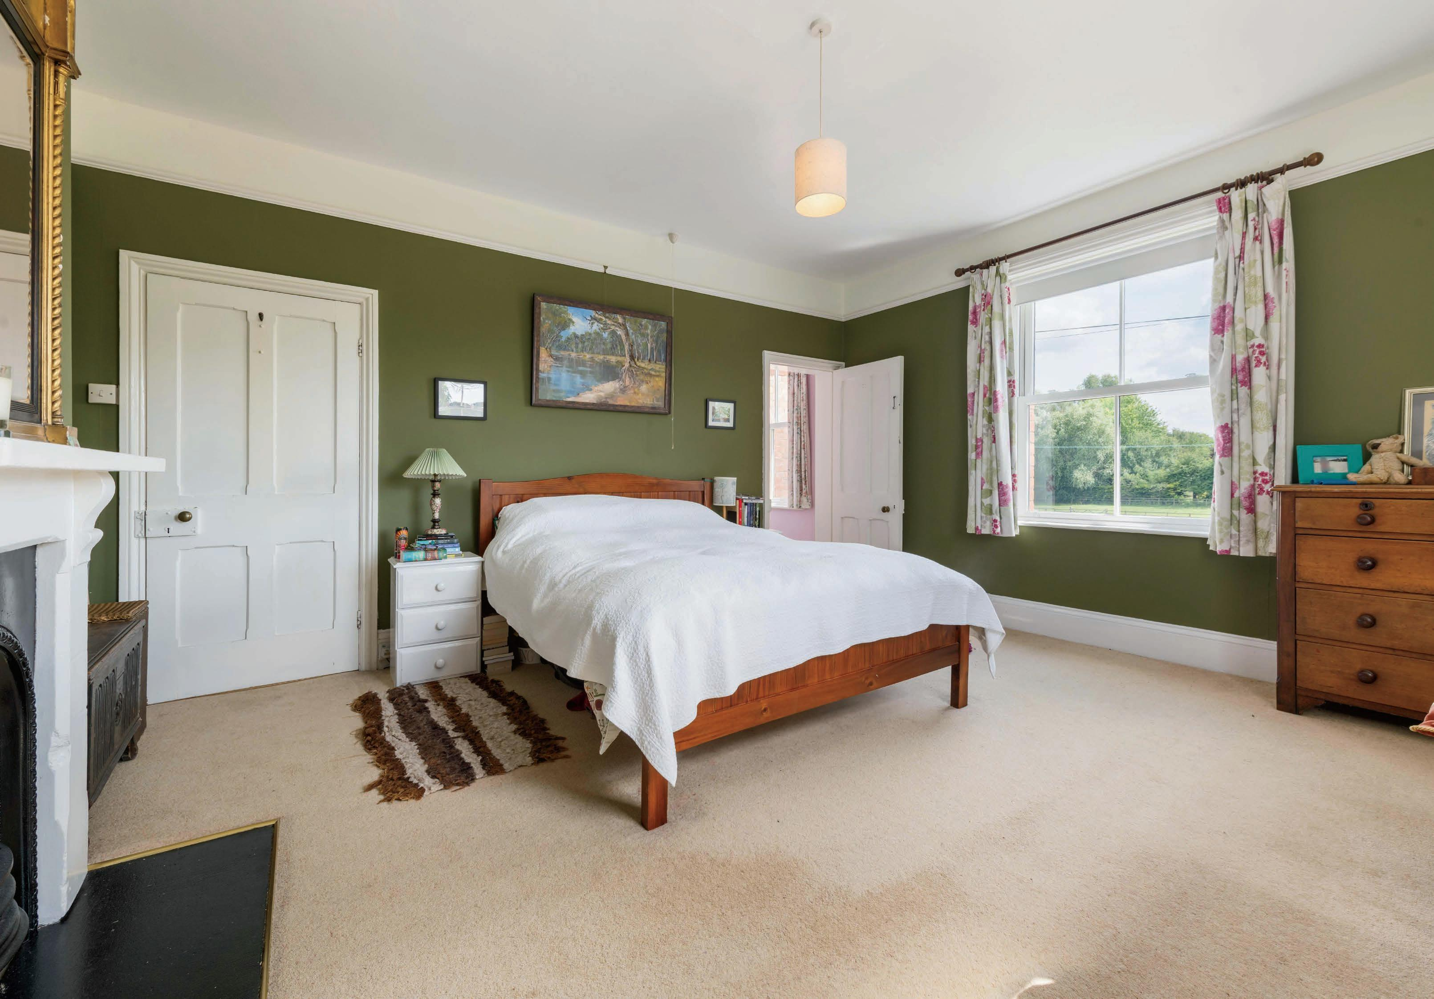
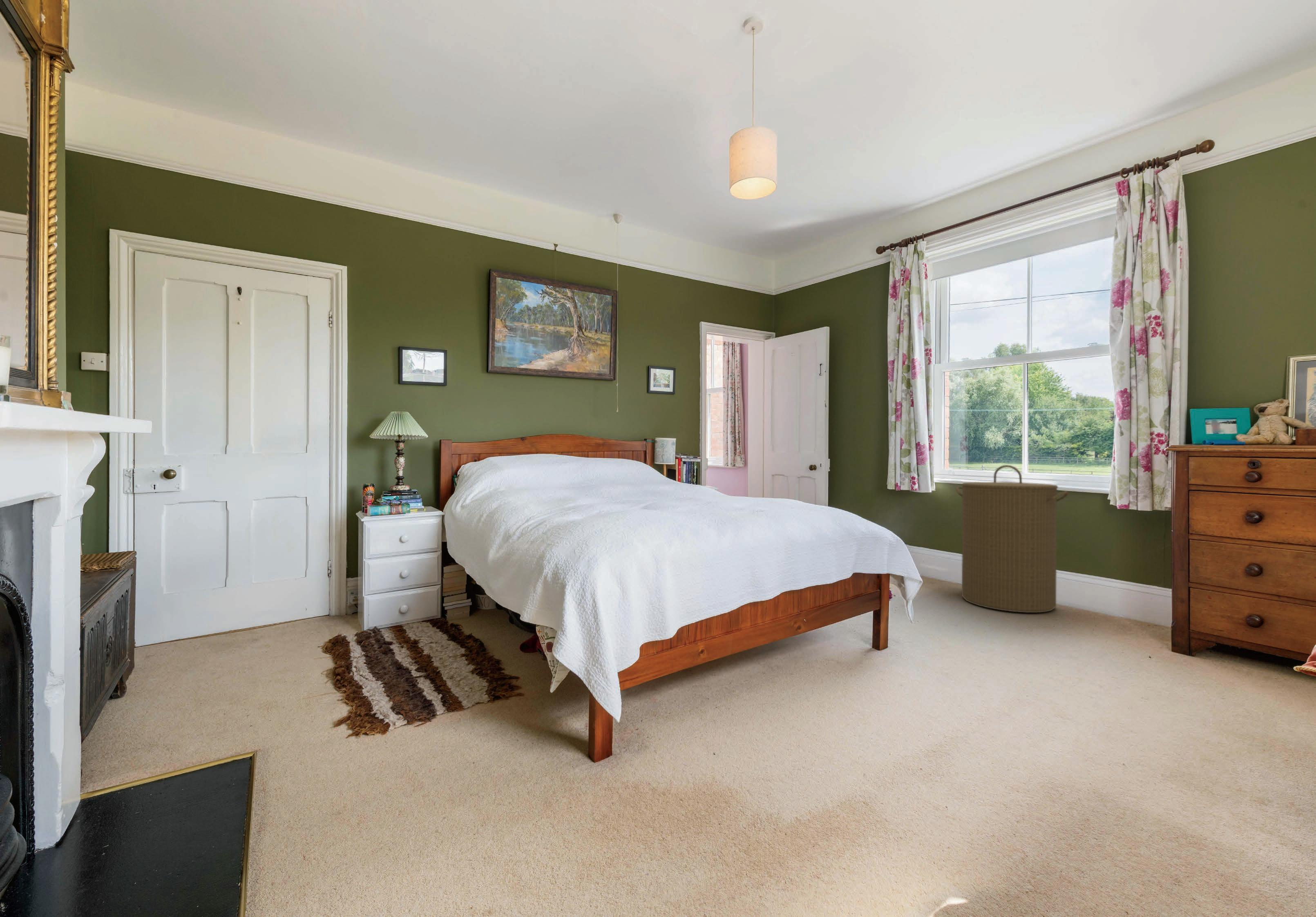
+ laundry hamper [955,464,1069,613]
